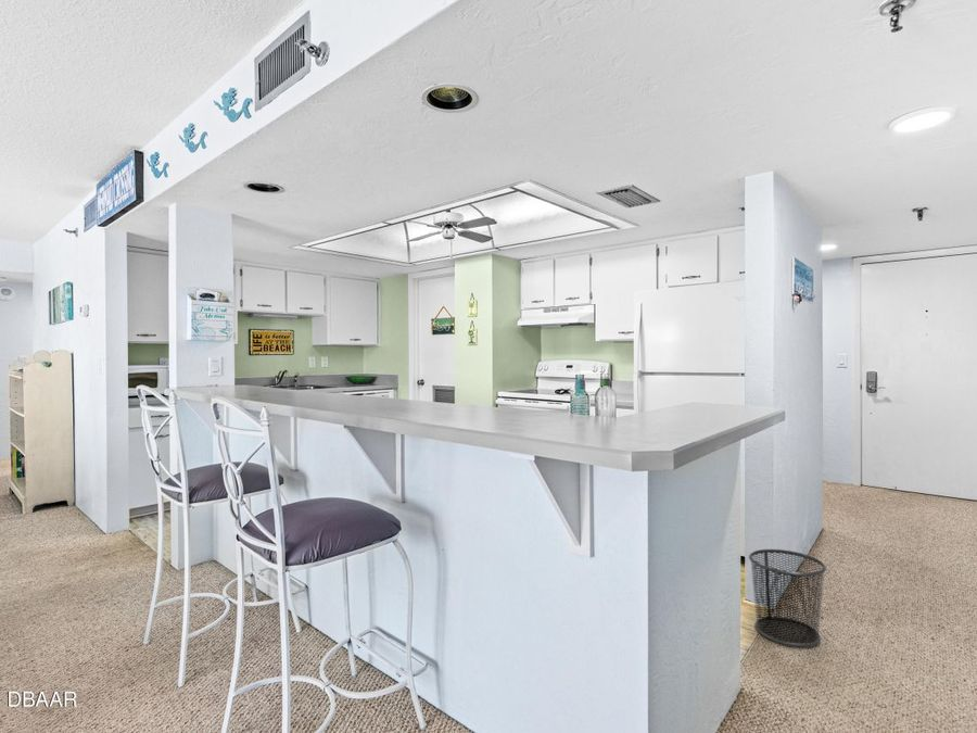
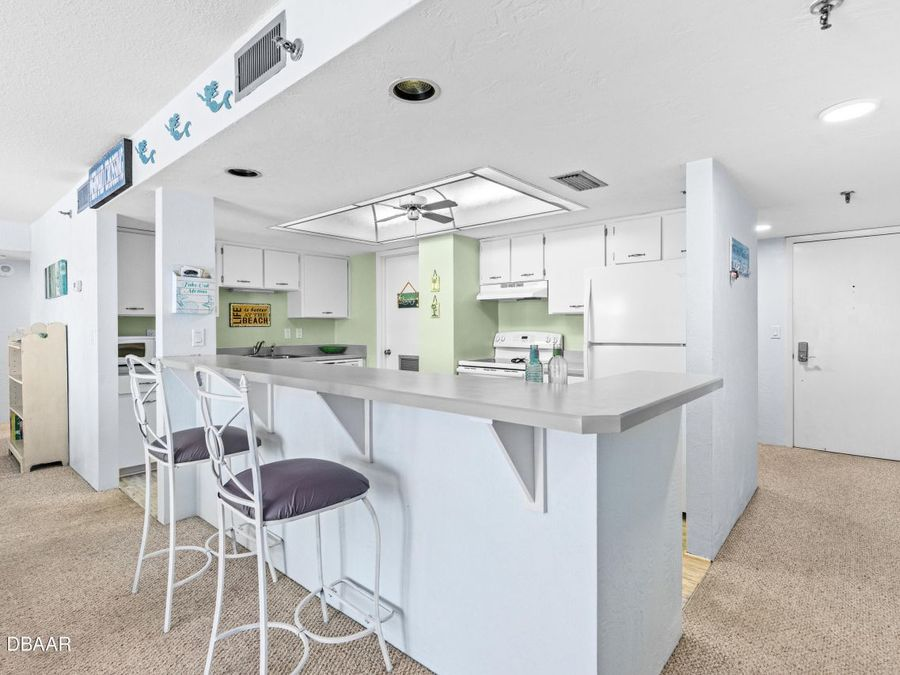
- waste bin [748,548,827,648]
